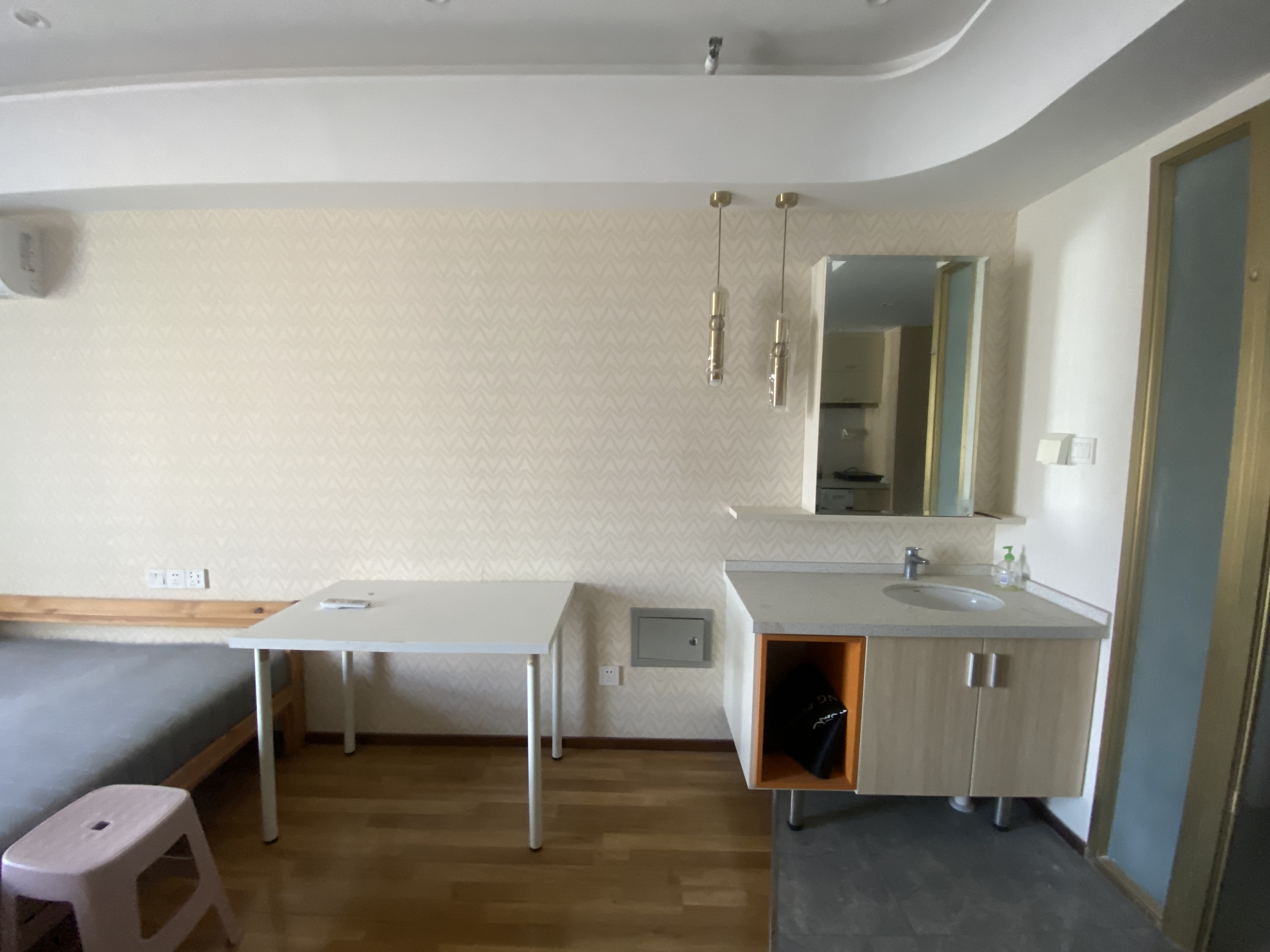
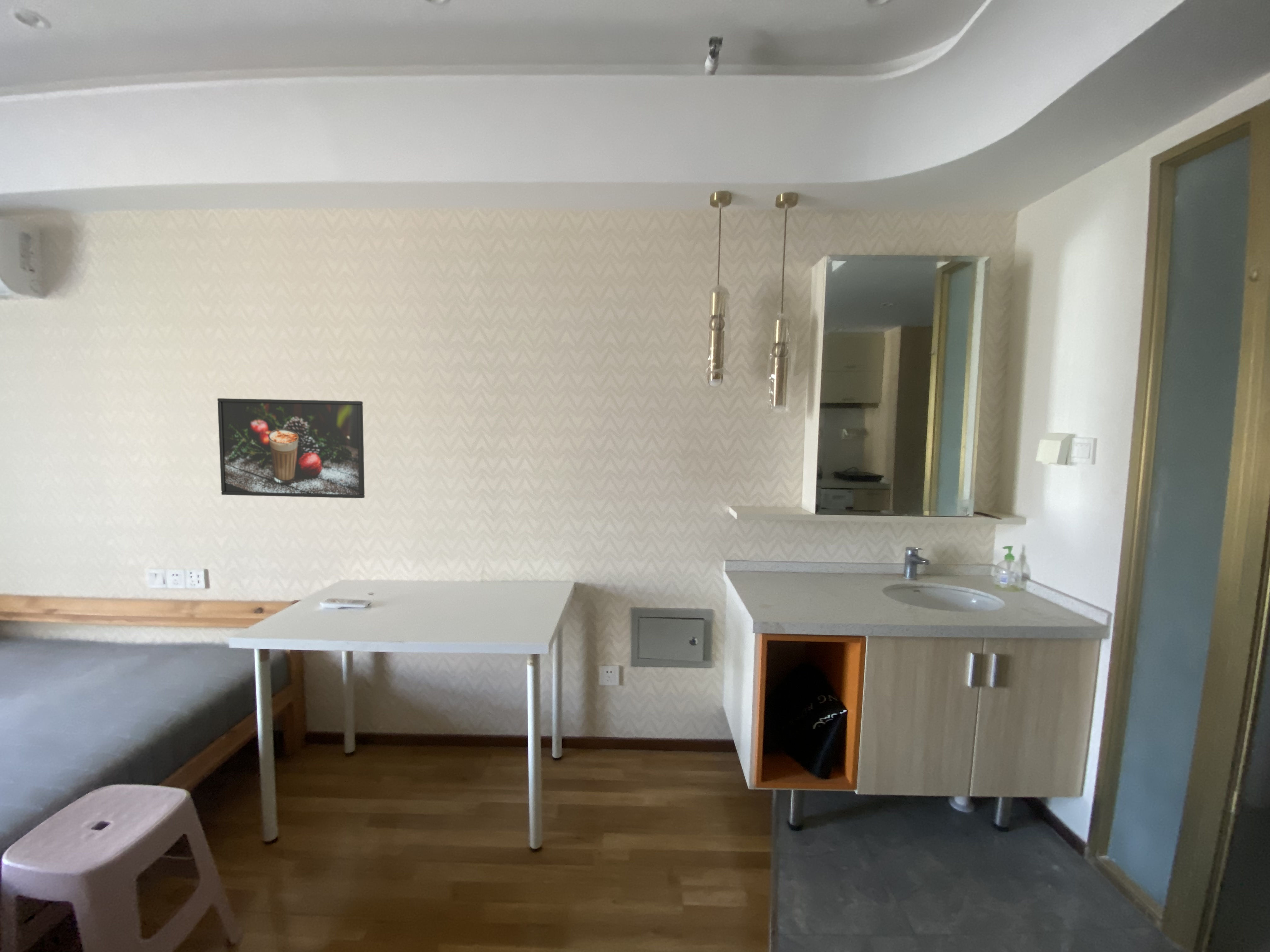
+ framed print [217,398,365,499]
